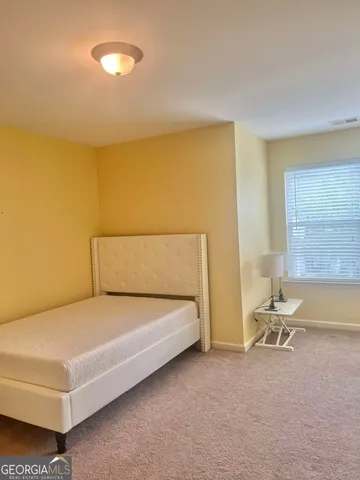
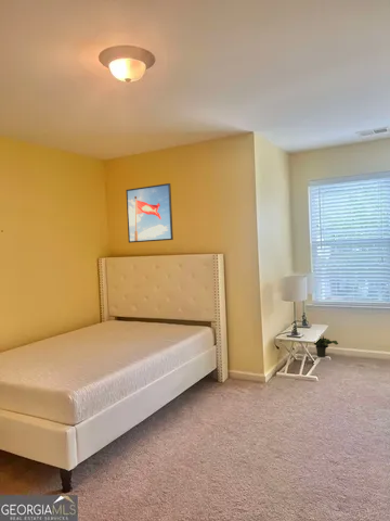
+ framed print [125,182,174,244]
+ potted plant [313,334,339,358]
